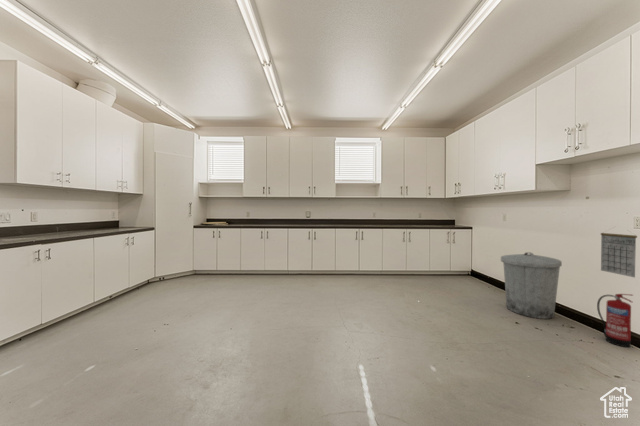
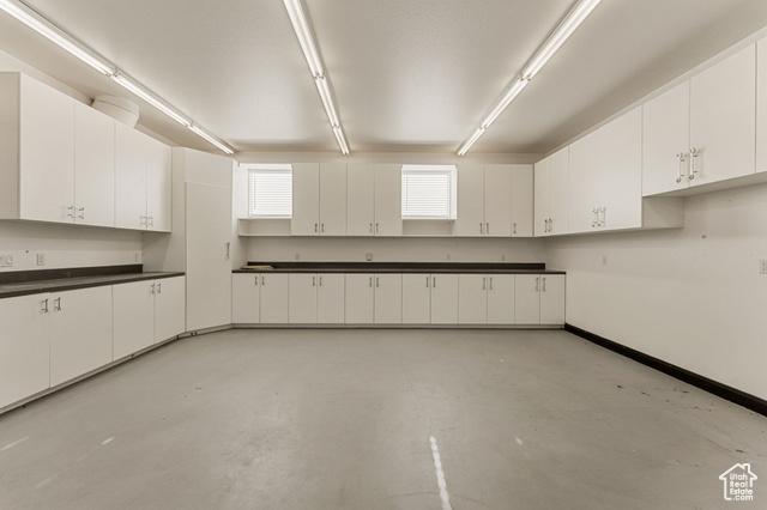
- fire extinguisher [596,293,634,348]
- calendar [600,226,638,279]
- trash can [500,251,563,320]
